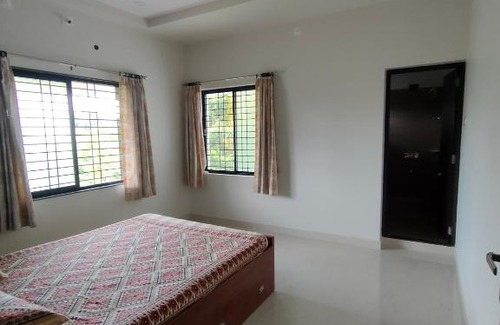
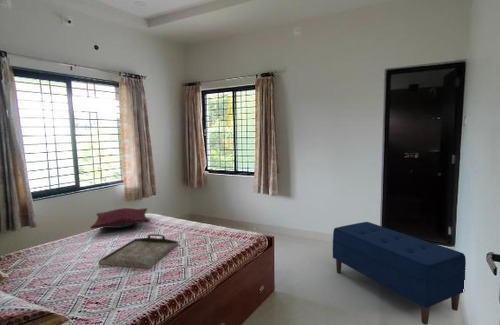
+ pillow [90,207,151,230]
+ bench [332,221,467,325]
+ serving tray [97,233,179,269]
